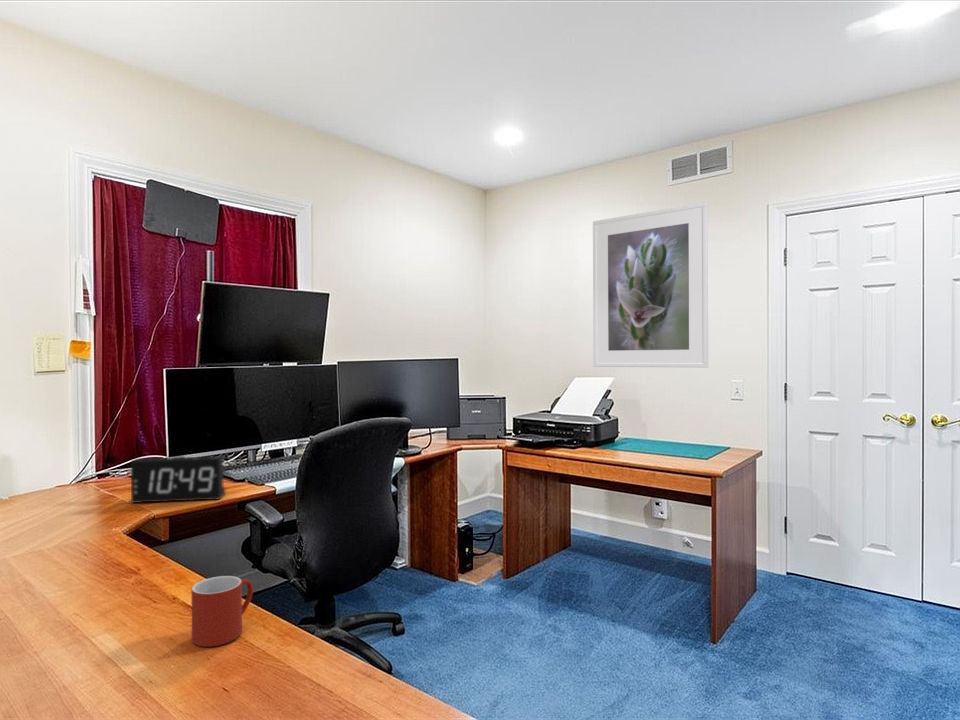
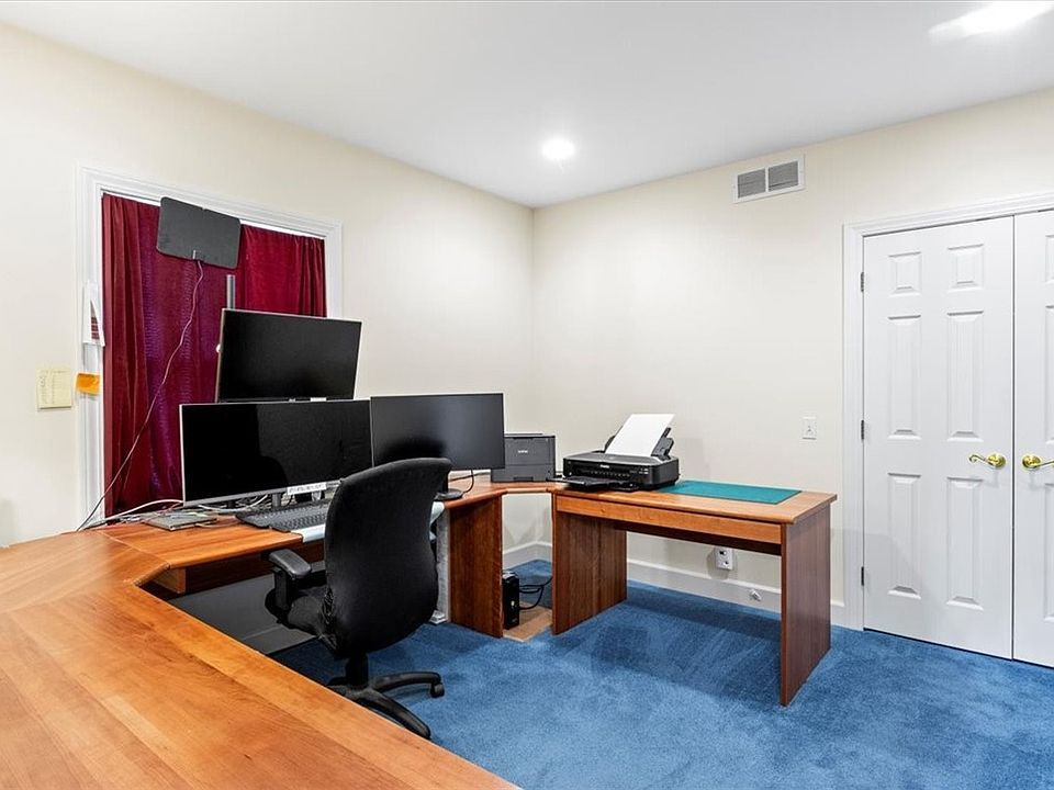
- mug [191,575,254,648]
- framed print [592,201,709,369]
- alarm clock [130,455,226,504]
